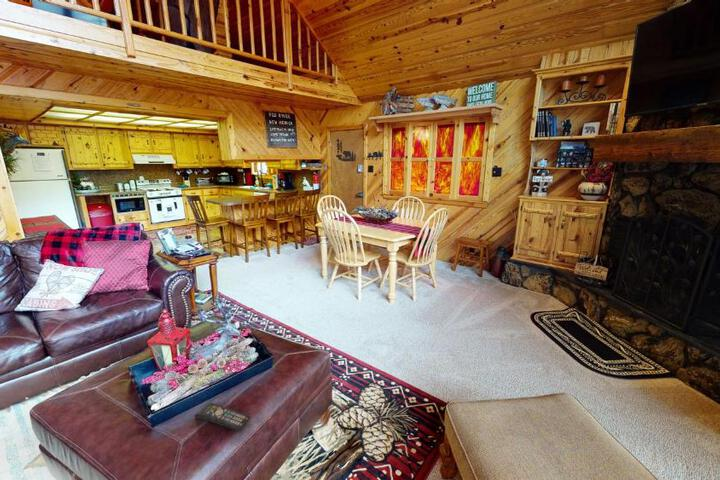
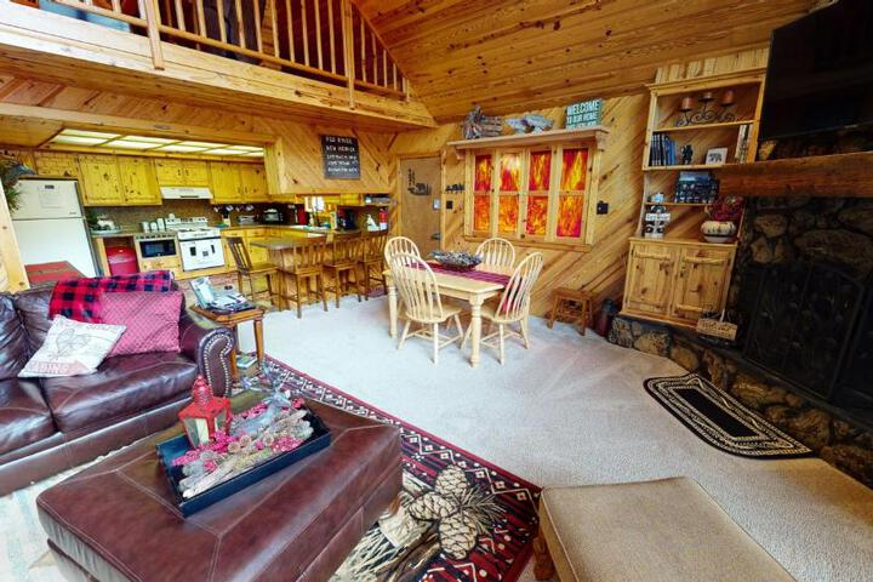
- remote control [193,402,252,432]
